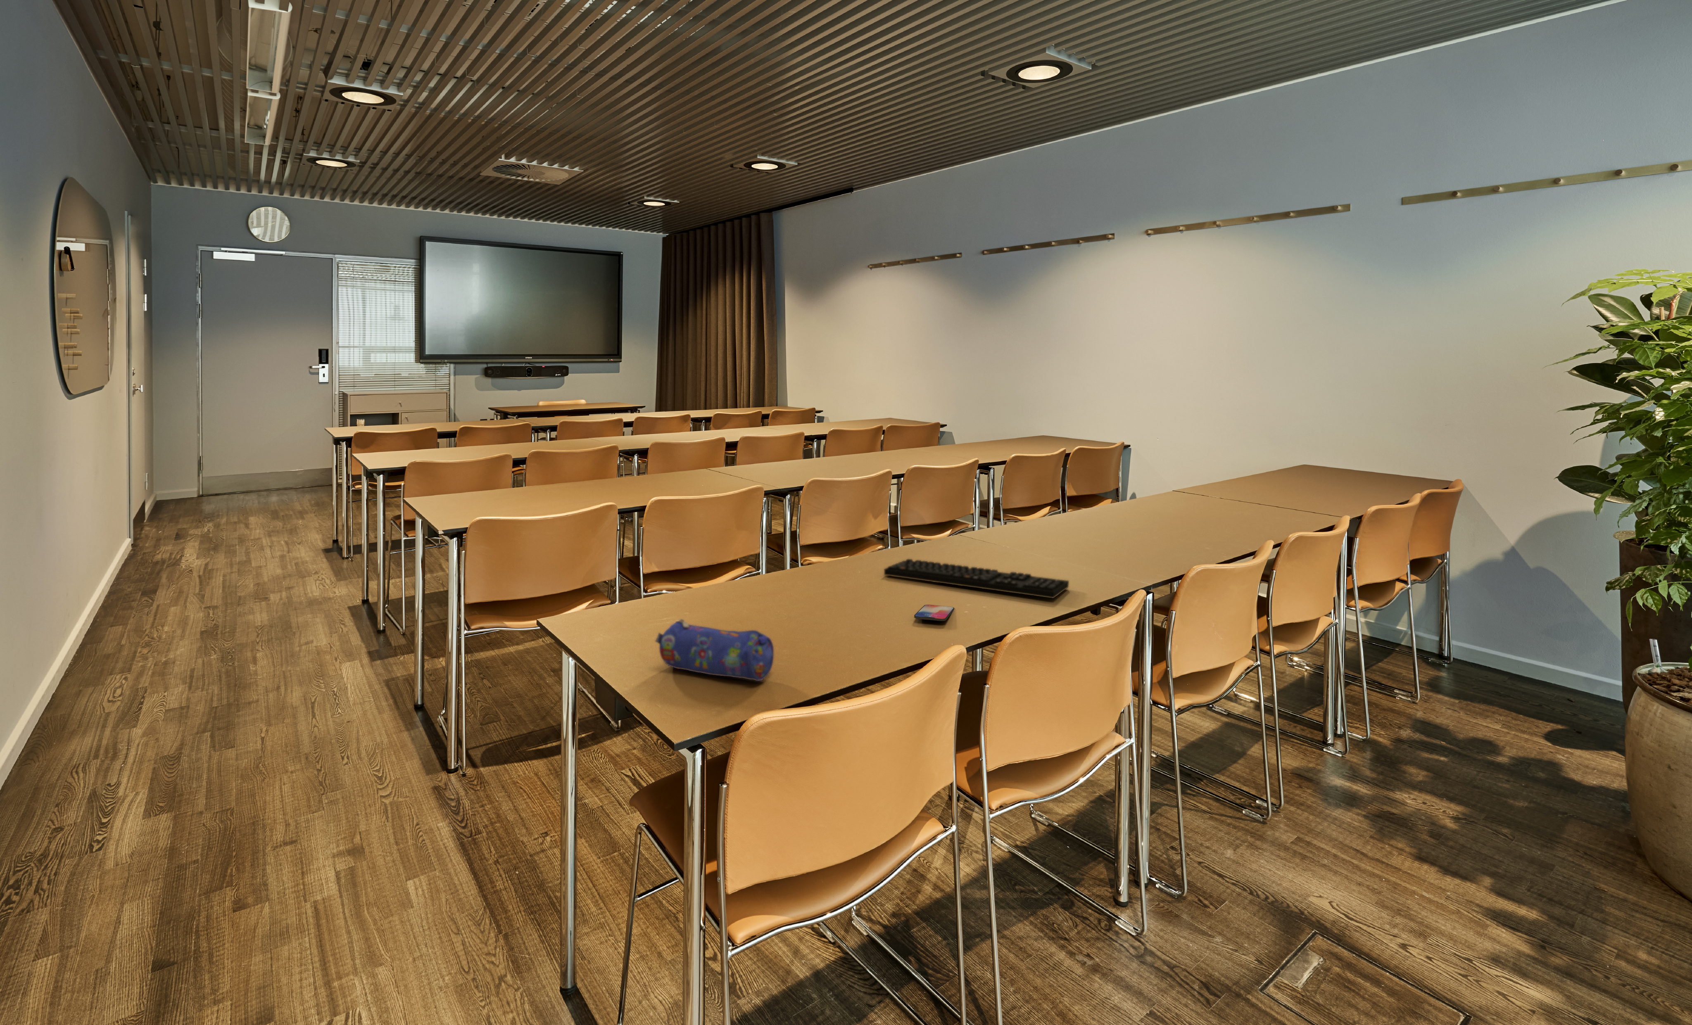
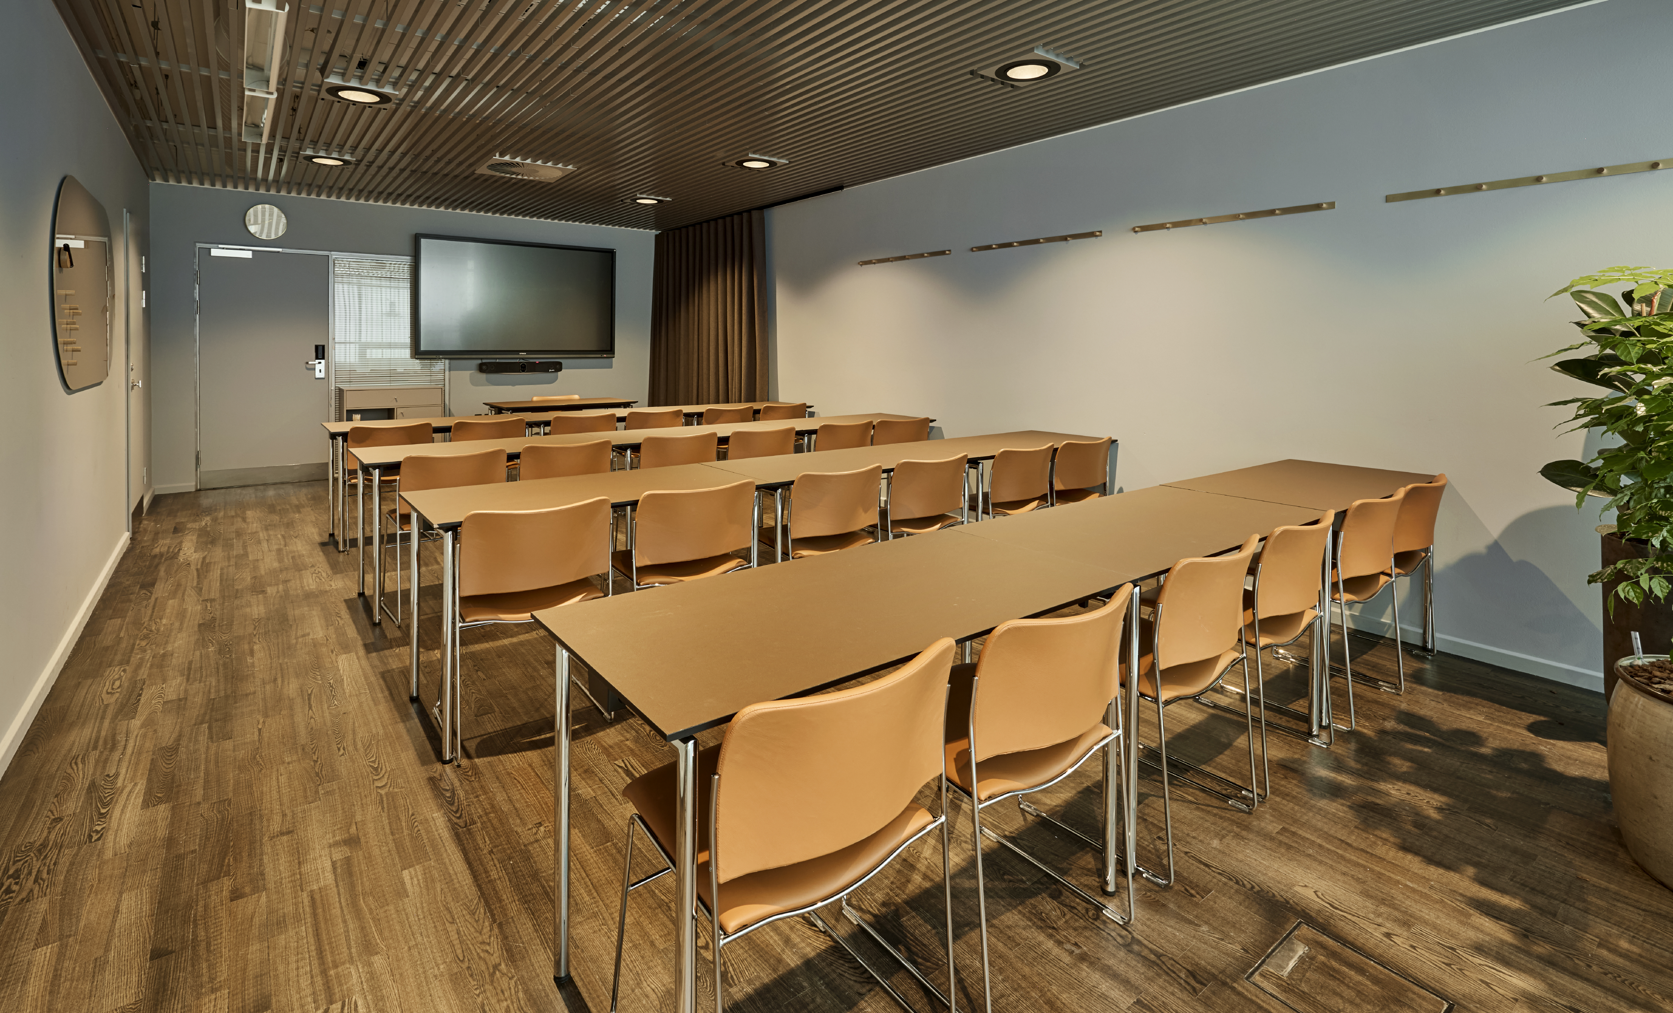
- pencil case [654,618,775,682]
- keyboard [883,558,1070,598]
- smartphone [914,604,955,621]
